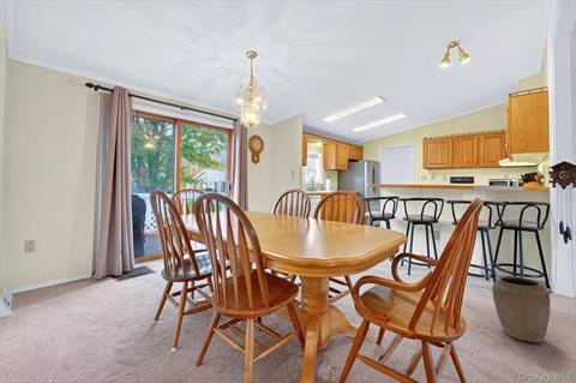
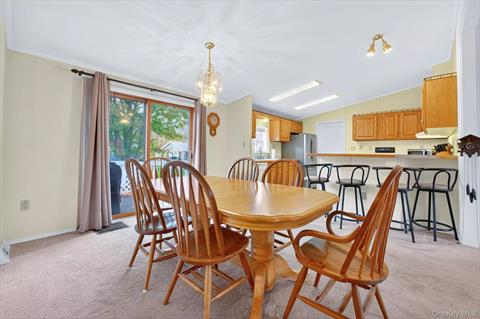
- vase [491,275,551,343]
